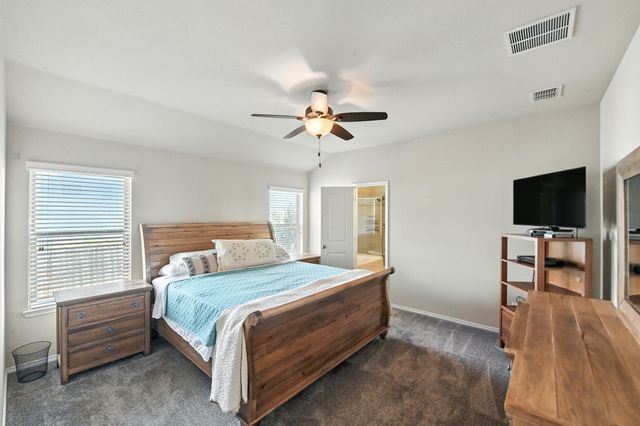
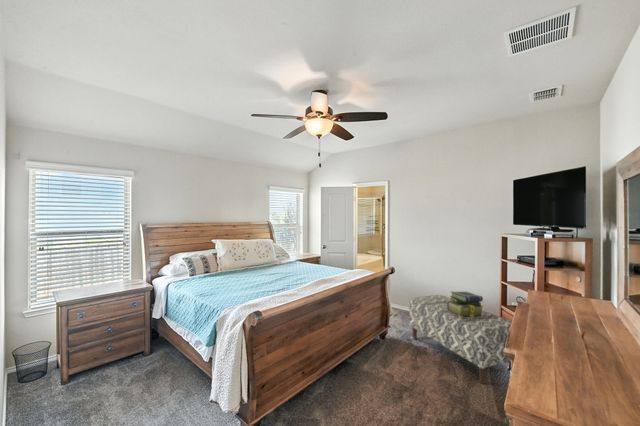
+ bench [408,294,512,385]
+ stack of books [447,291,485,318]
